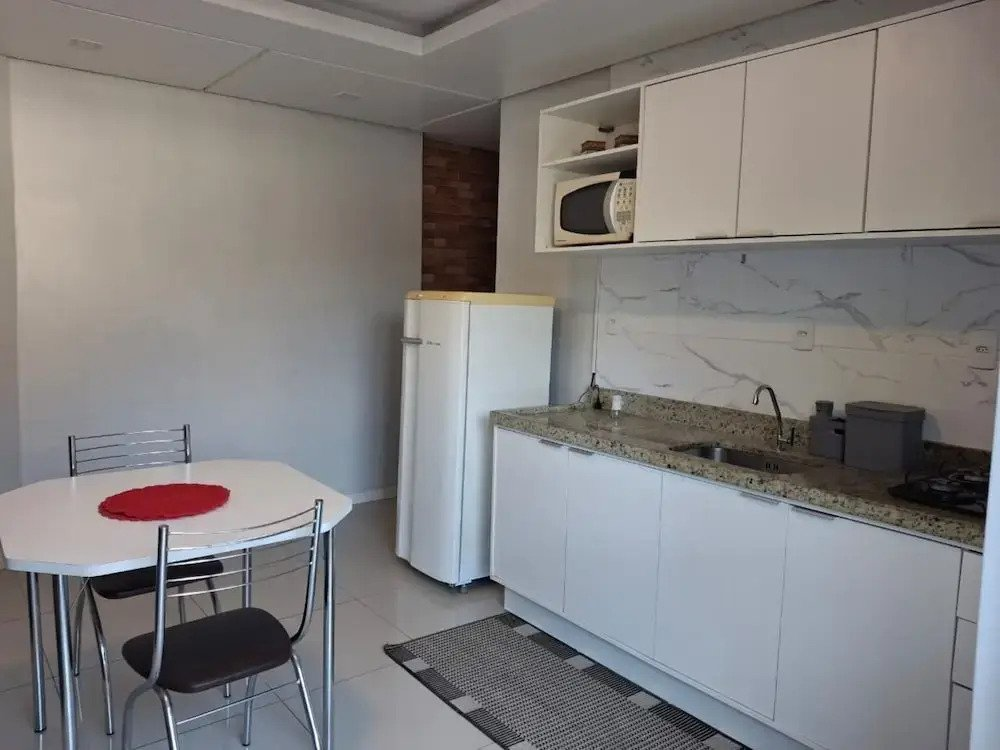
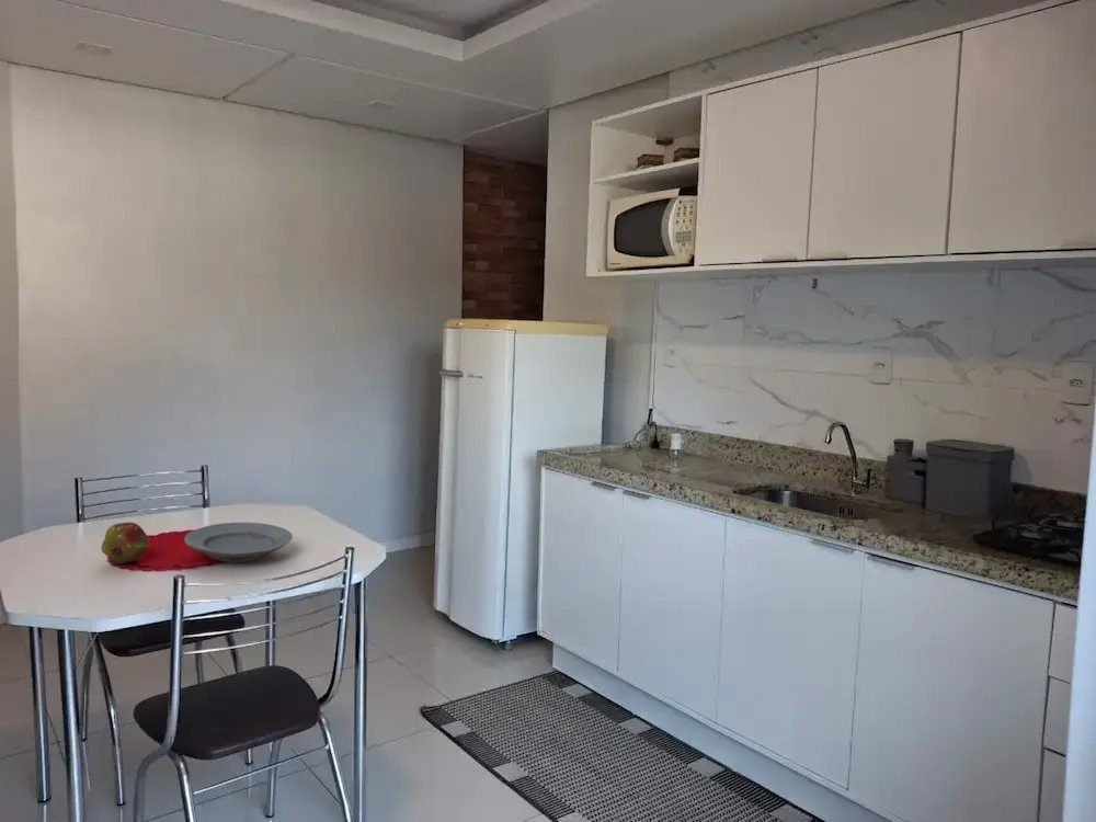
+ fruit [101,522,149,564]
+ plate [183,522,294,563]
